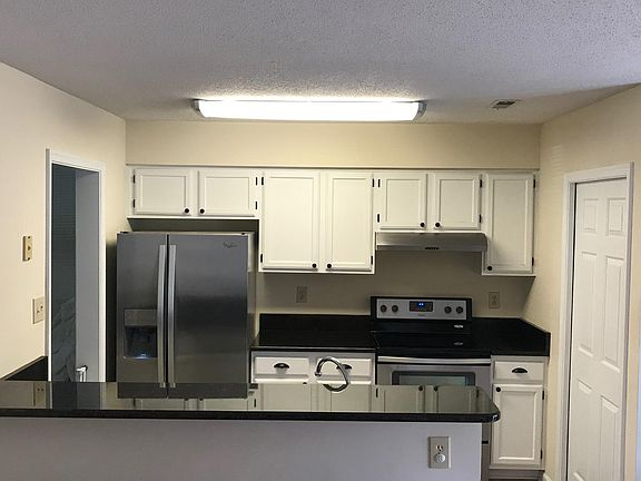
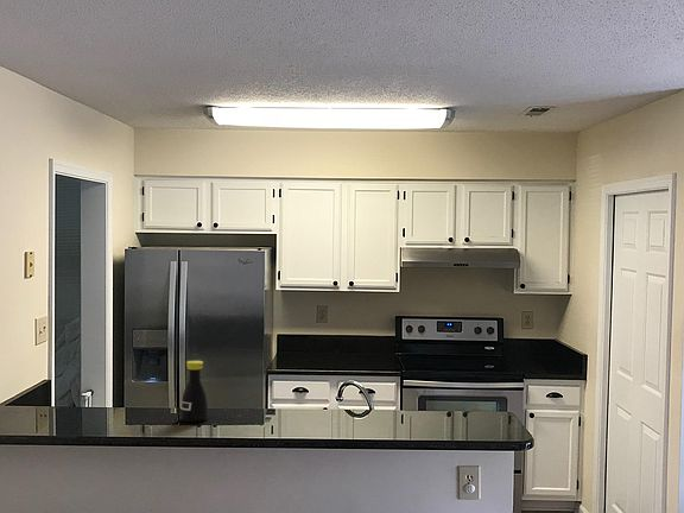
+ bottle [179,360,209,423]
